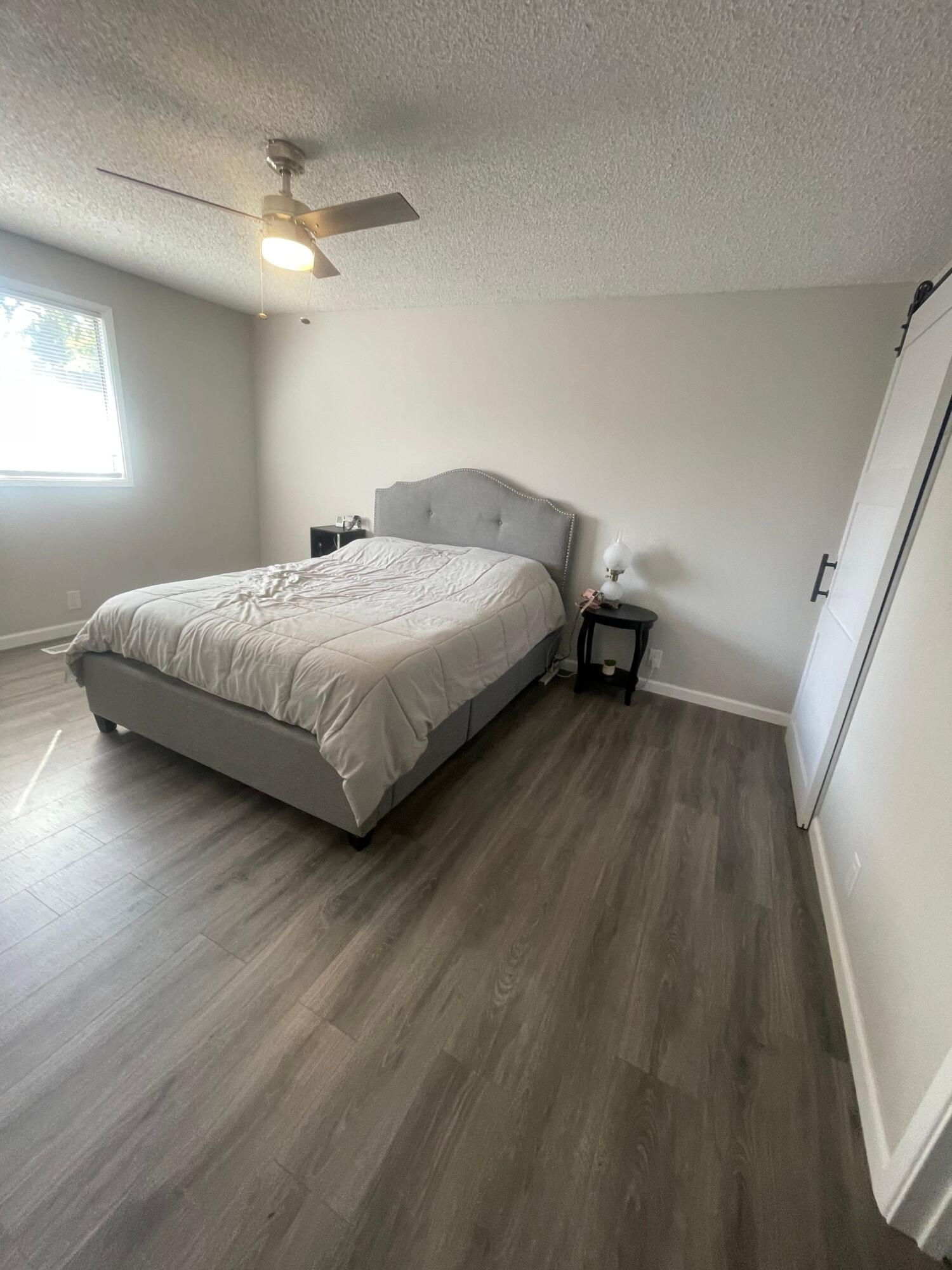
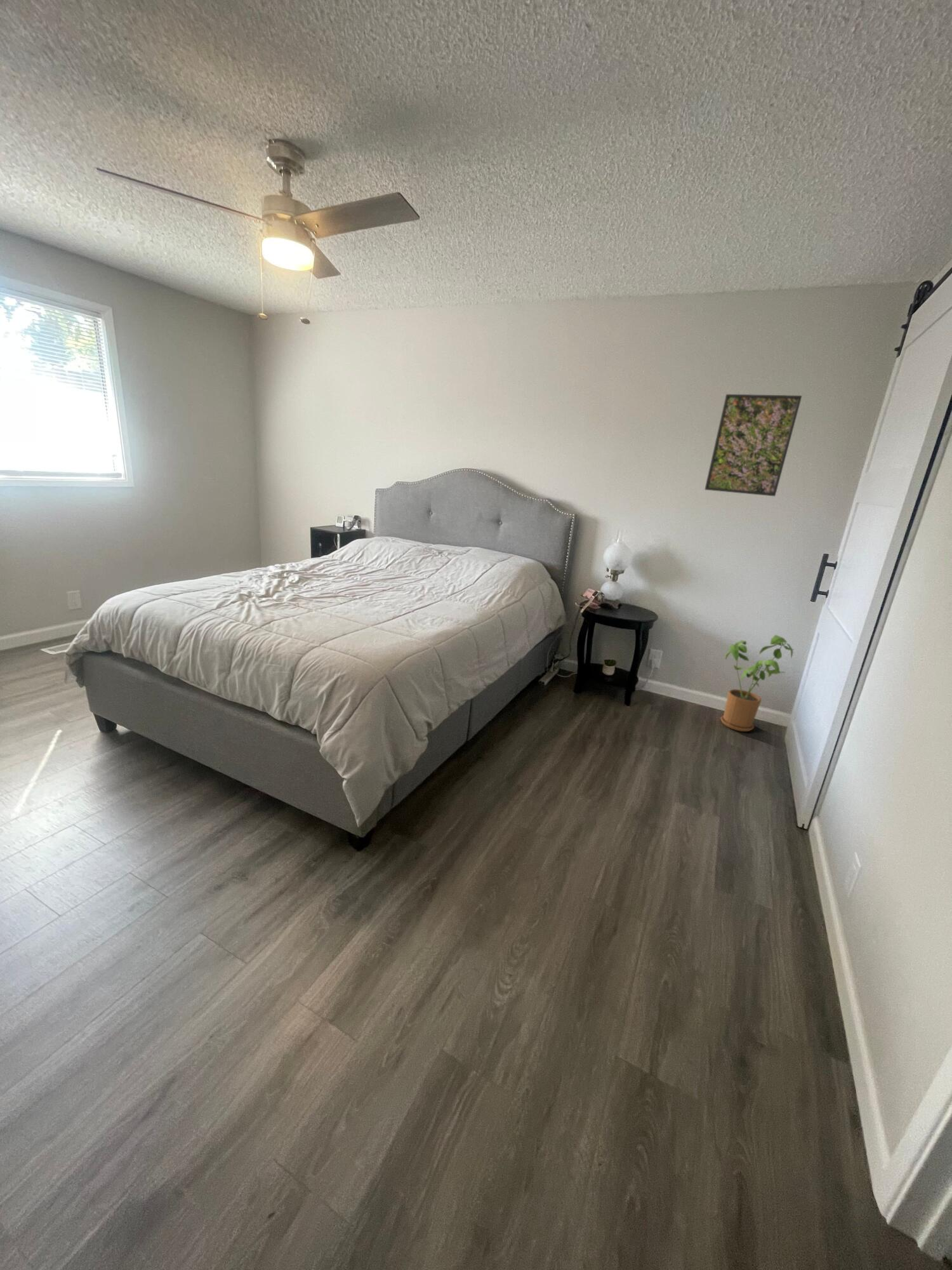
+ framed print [704,394,802,497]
+ house plant [720,634,795,732]
